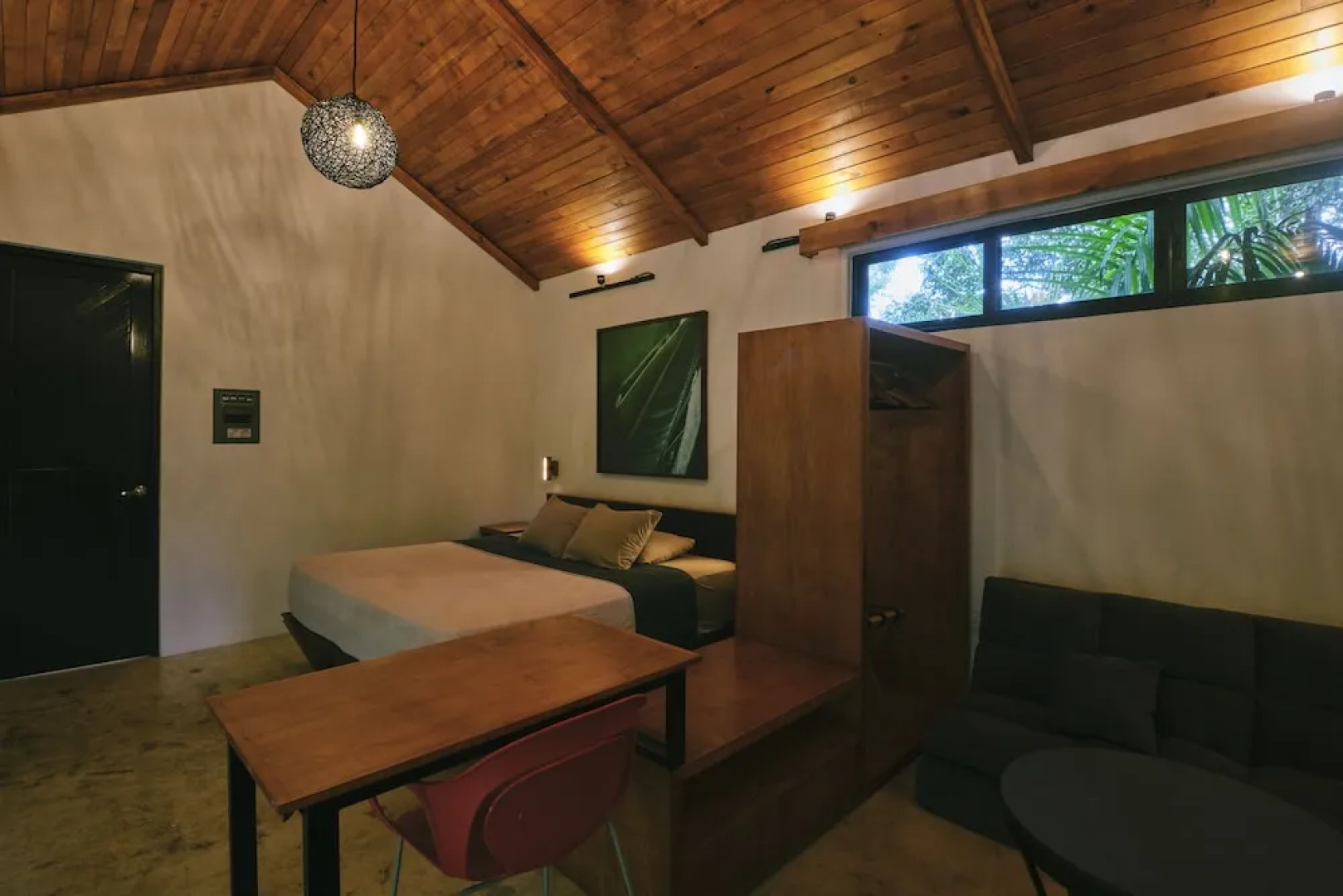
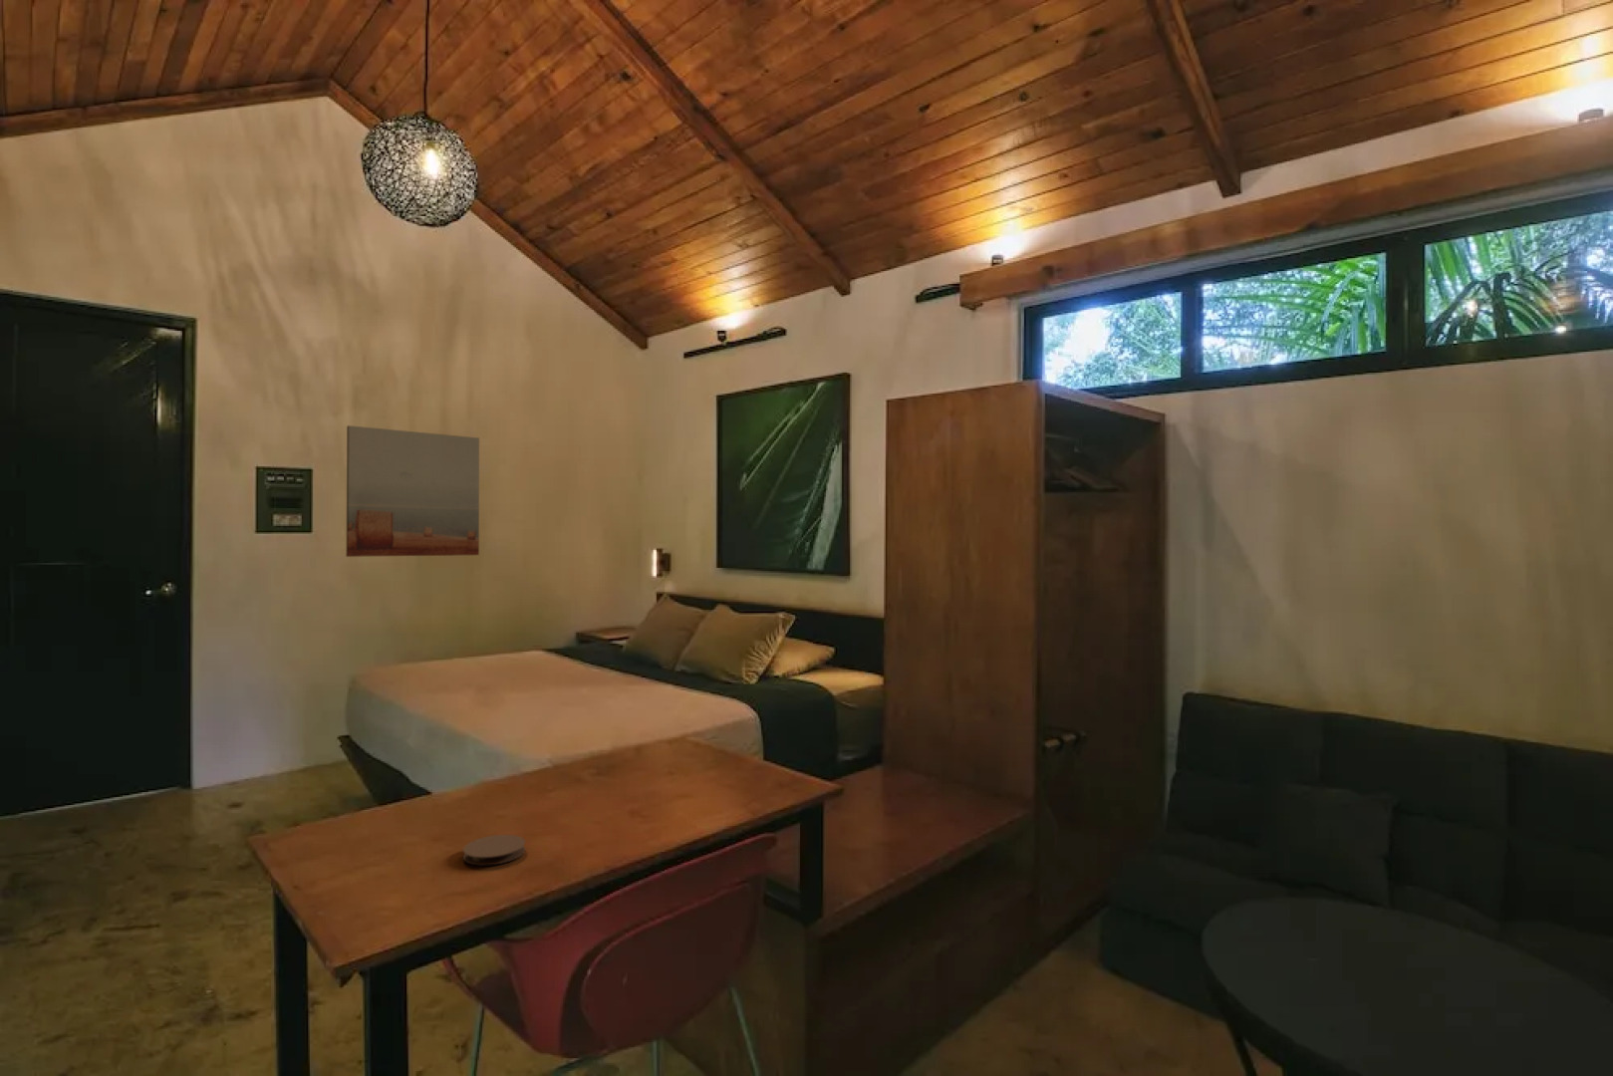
+ wall art [345,424,480,558]
+ coaster [462,833,526,867]
